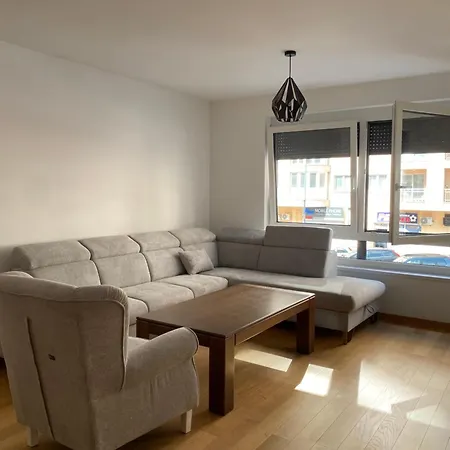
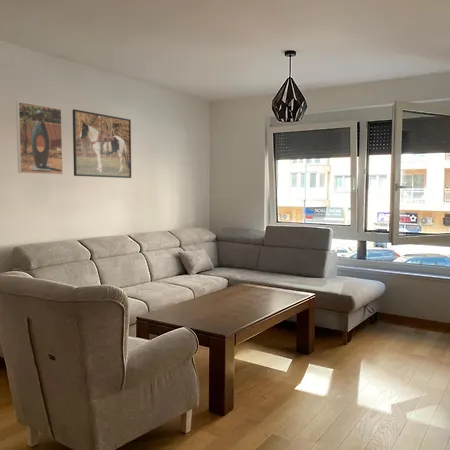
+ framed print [72,108,132,179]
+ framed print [15,100,64,176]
